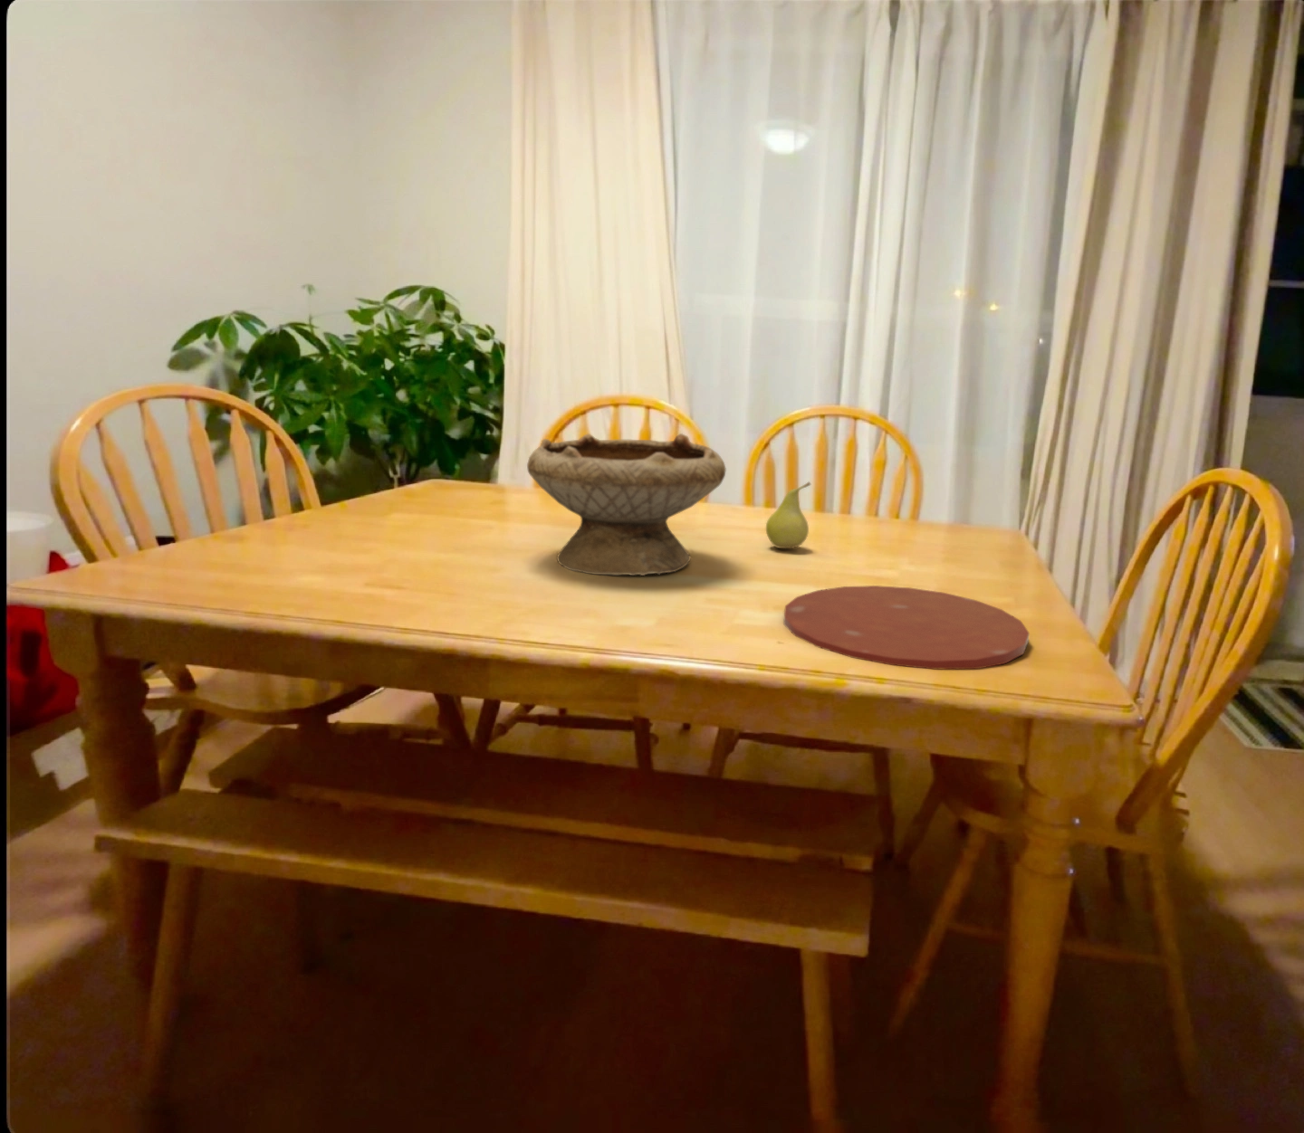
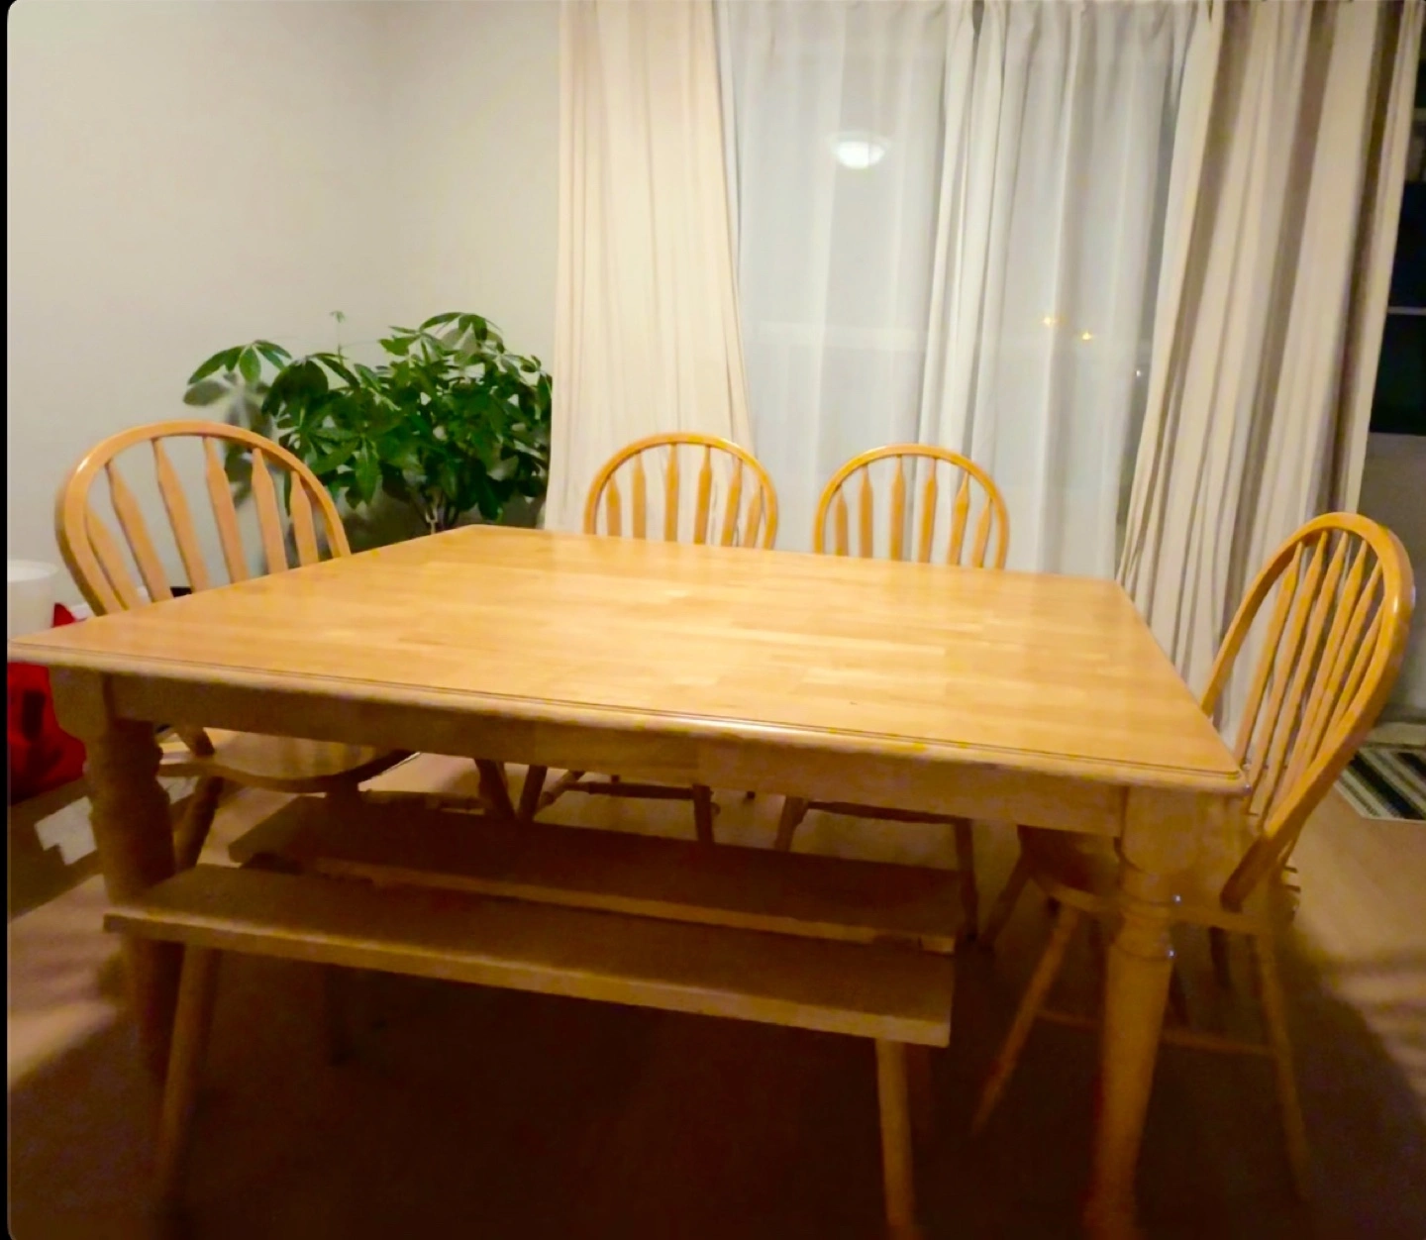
- plate [783,584,1030,670]
- fruit [765,480,812,549]
- bowl [526,432,727,576]
